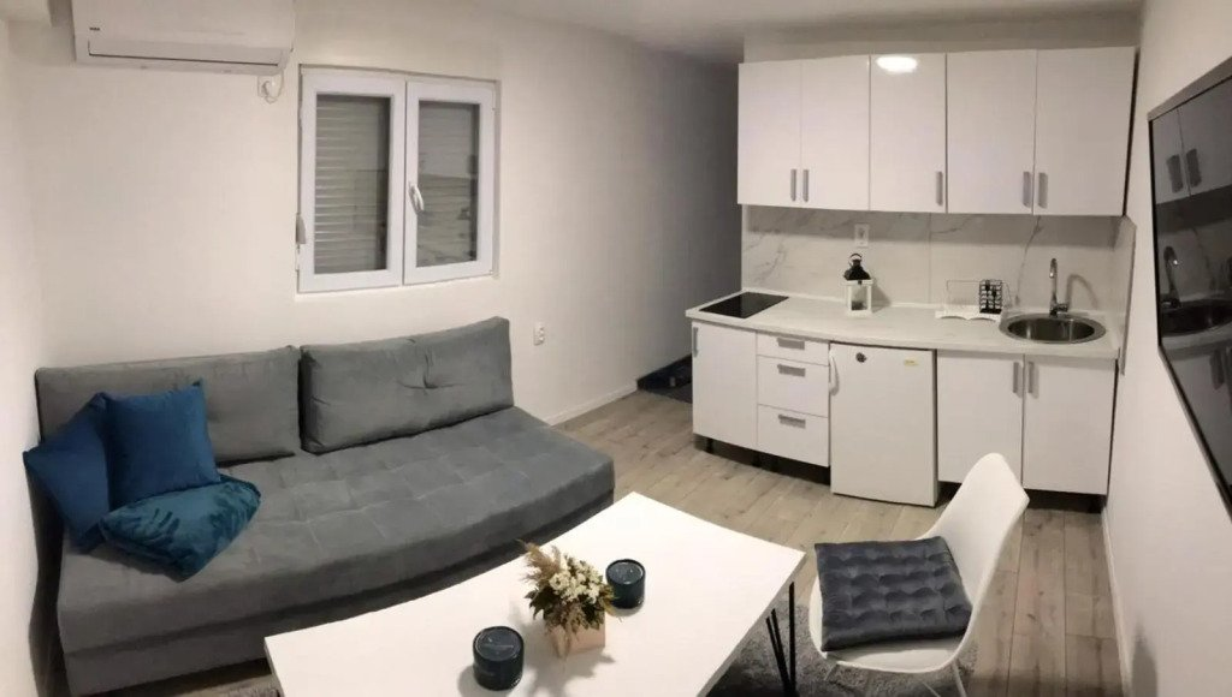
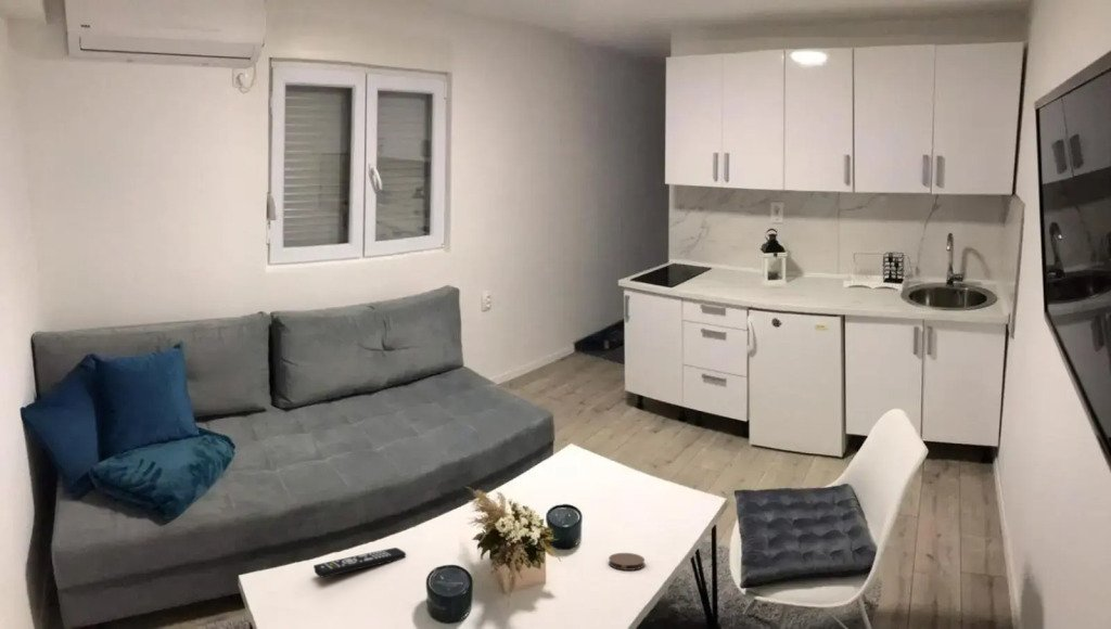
+ coaster [608,552,646,572]
+ remote control [312,547,407,578]
